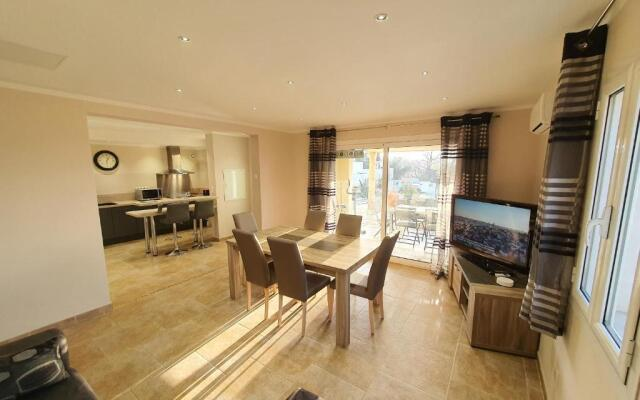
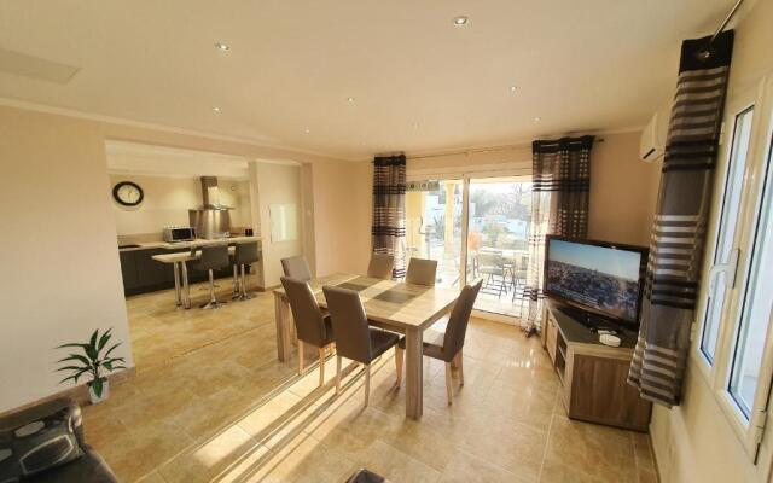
+ indoor plant [53,326,130,406]
